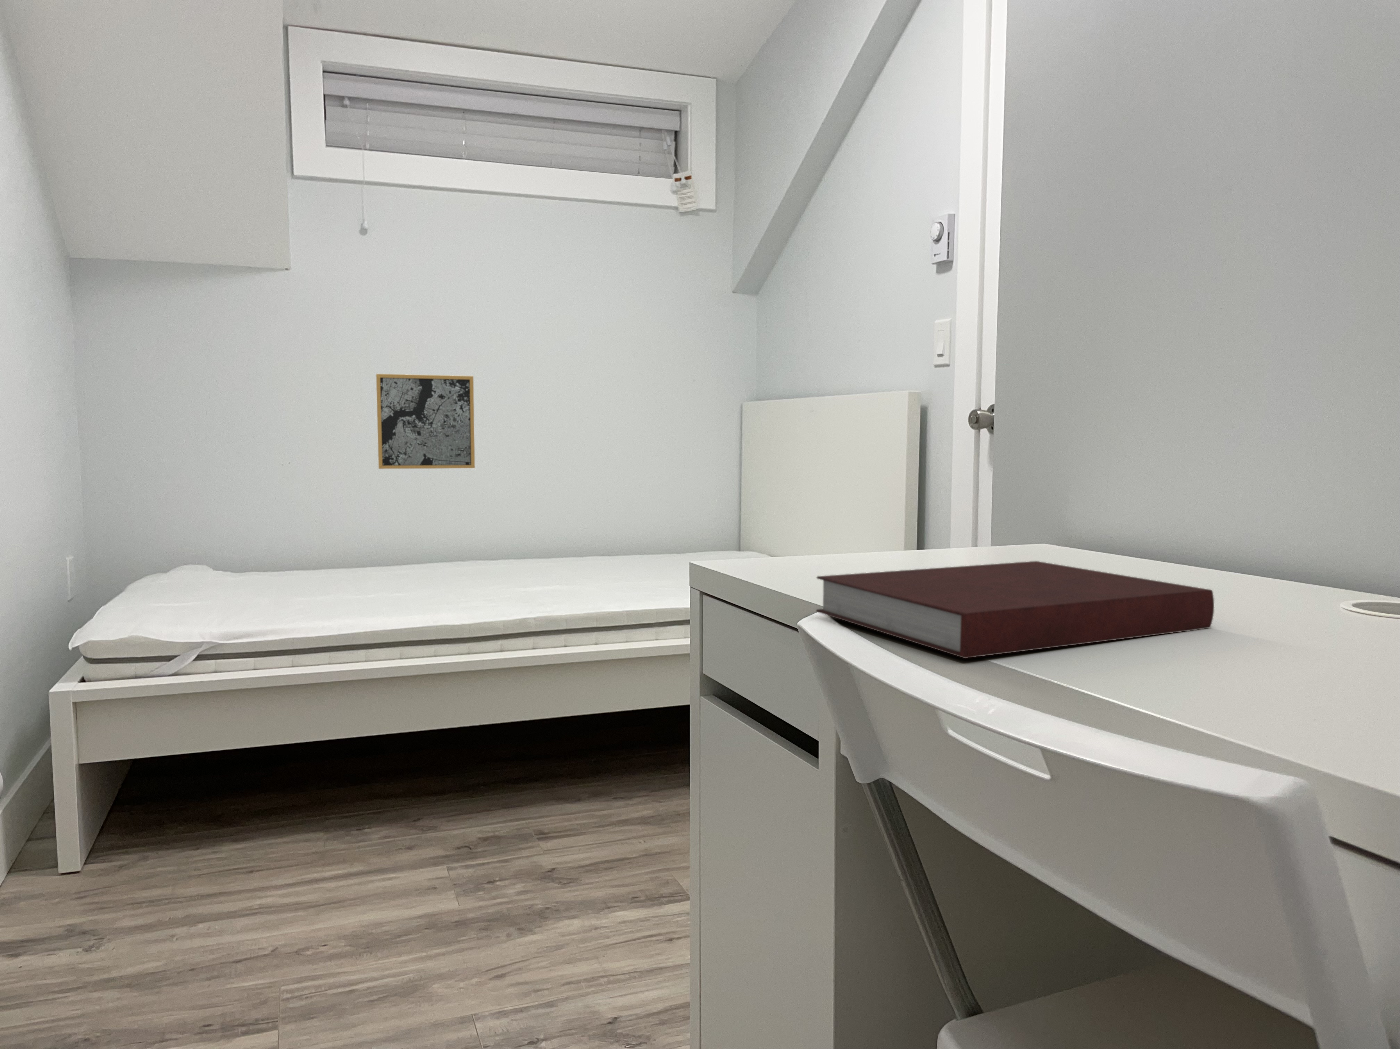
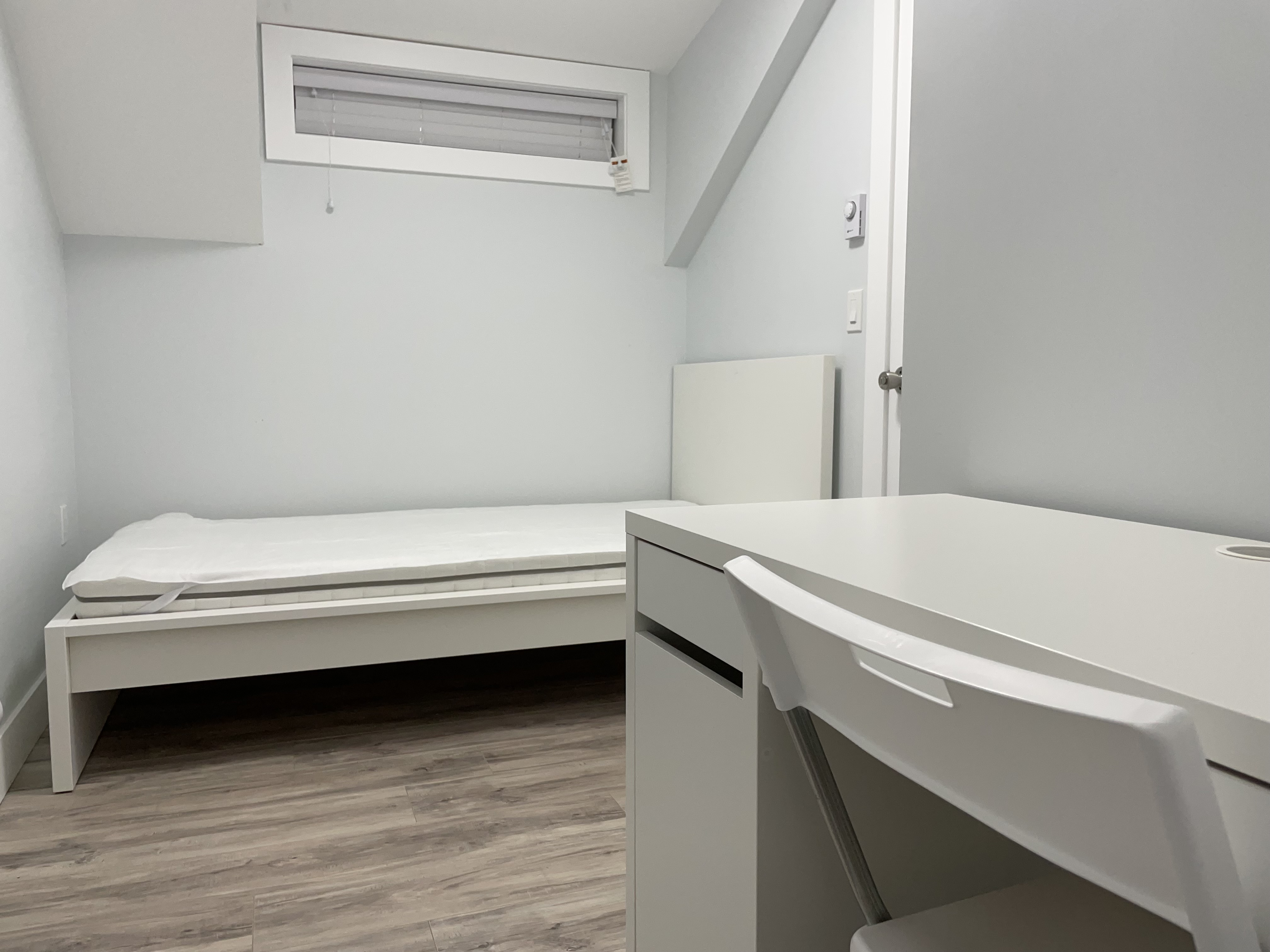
- wall art [376,374,475,469]
- notebook [816,561,1215,659]
